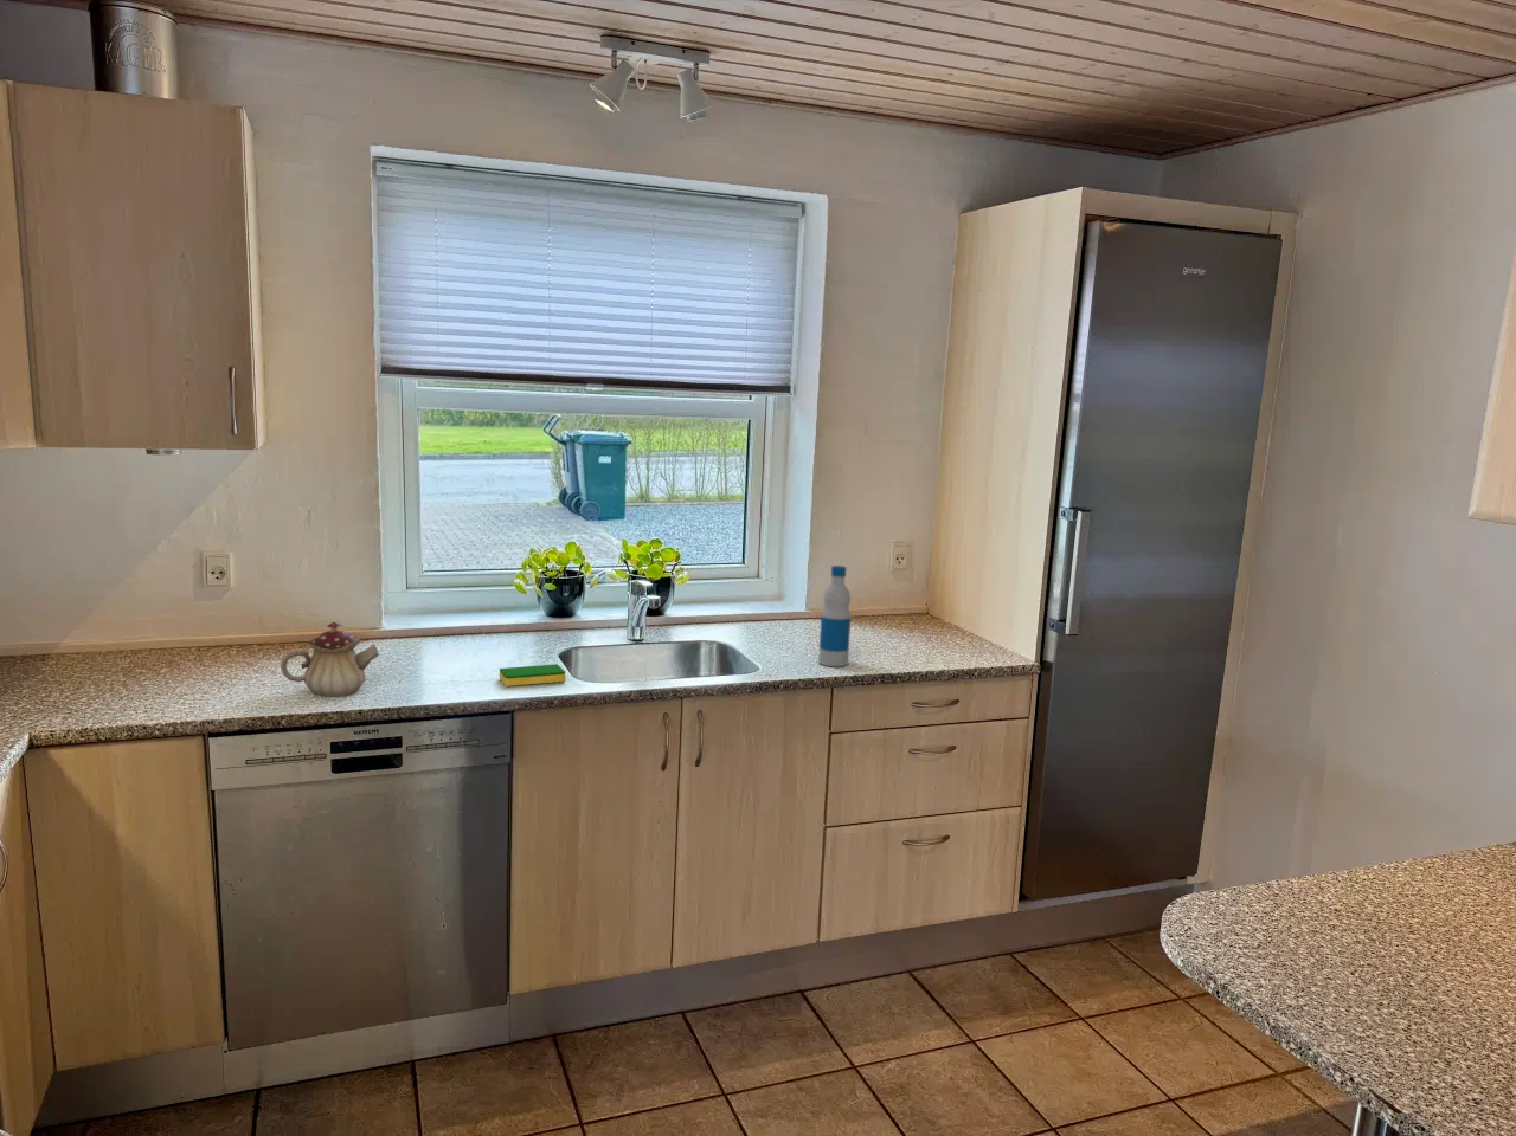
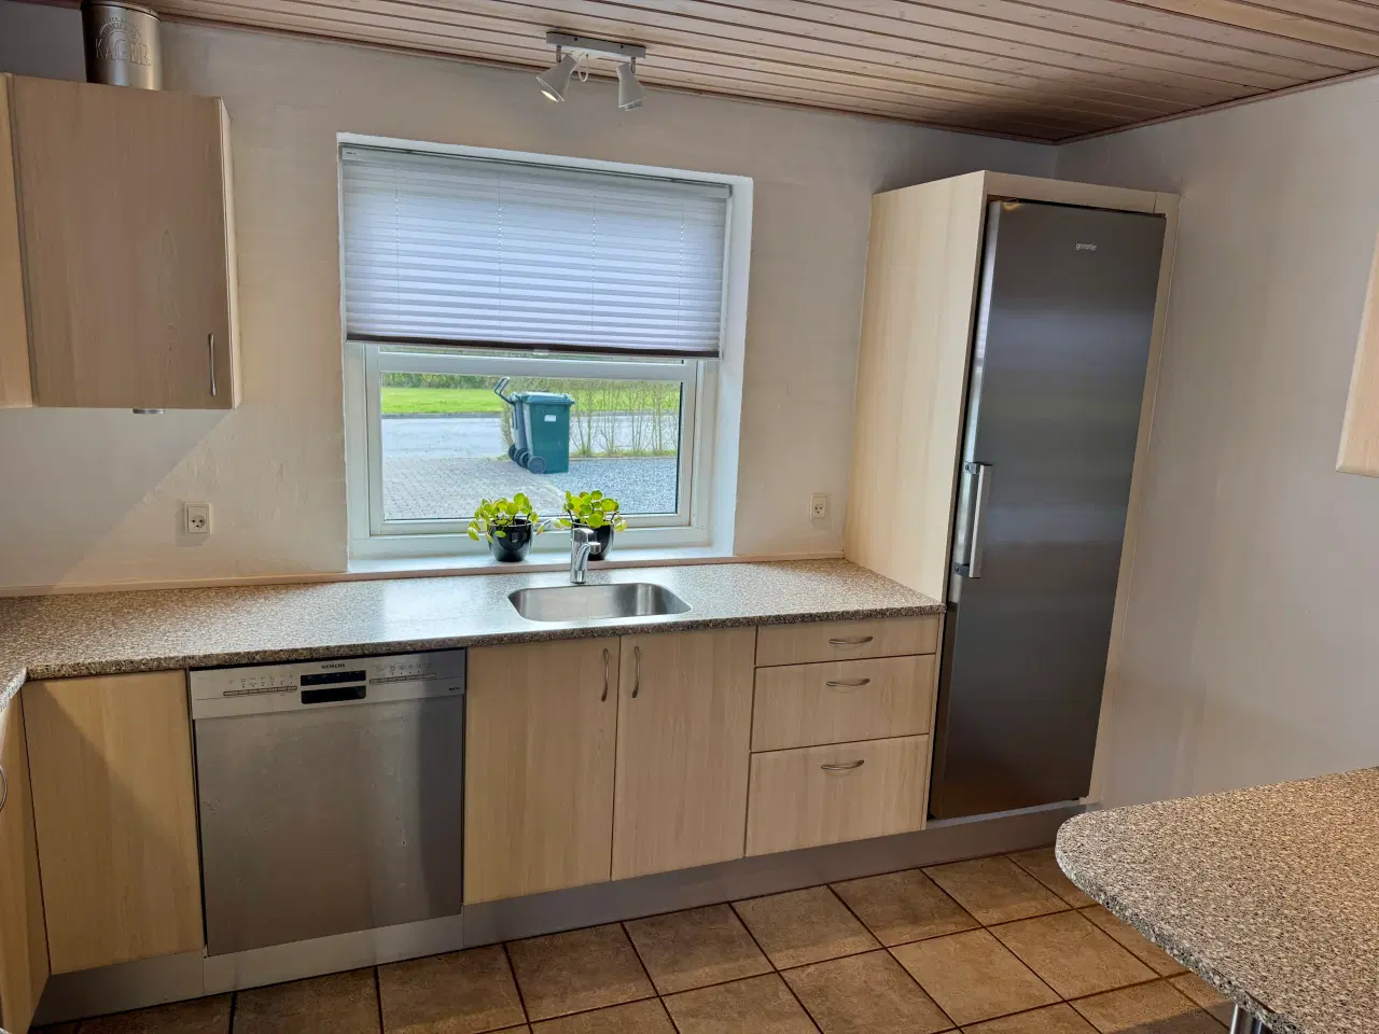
- teapot [279,622,380,698]
- bottle [818,564,851,667]
- dish sponge [499,662,566,687]
